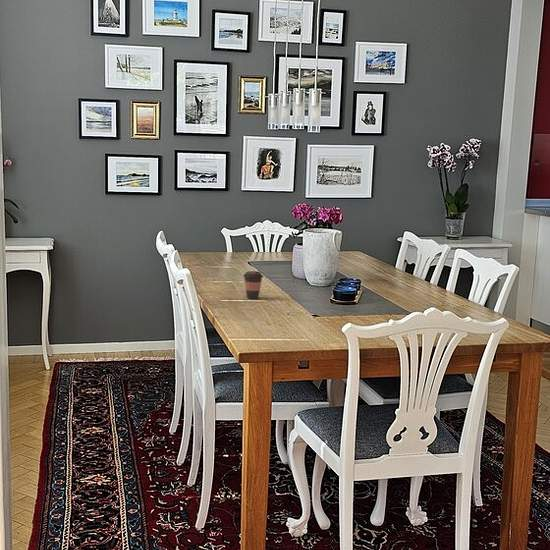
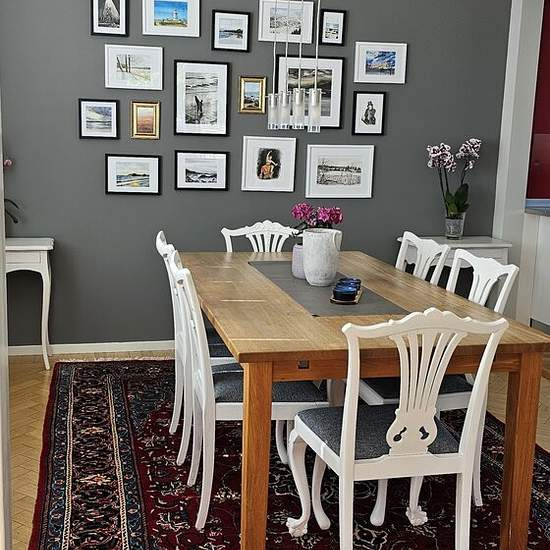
- coffee cup [242,270,264,300]
